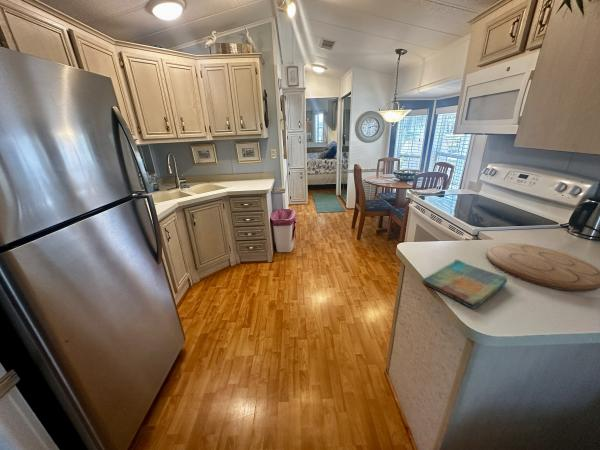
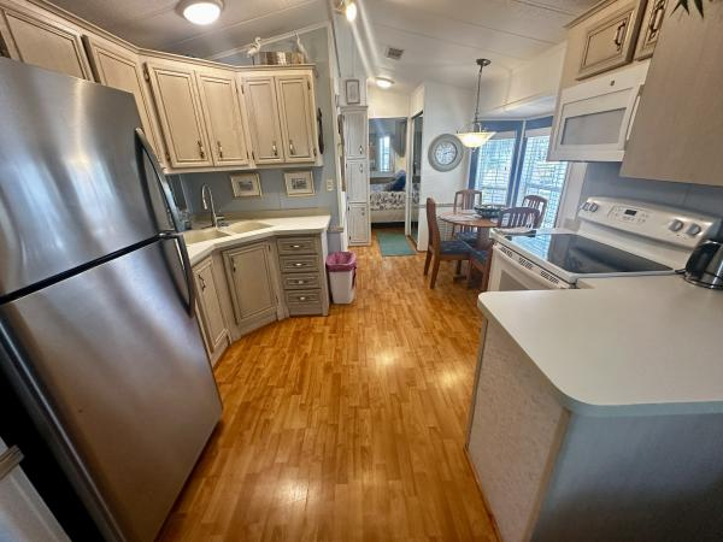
- cutting board [485,242,600,293]
- dish towel [421,259,508,310]
